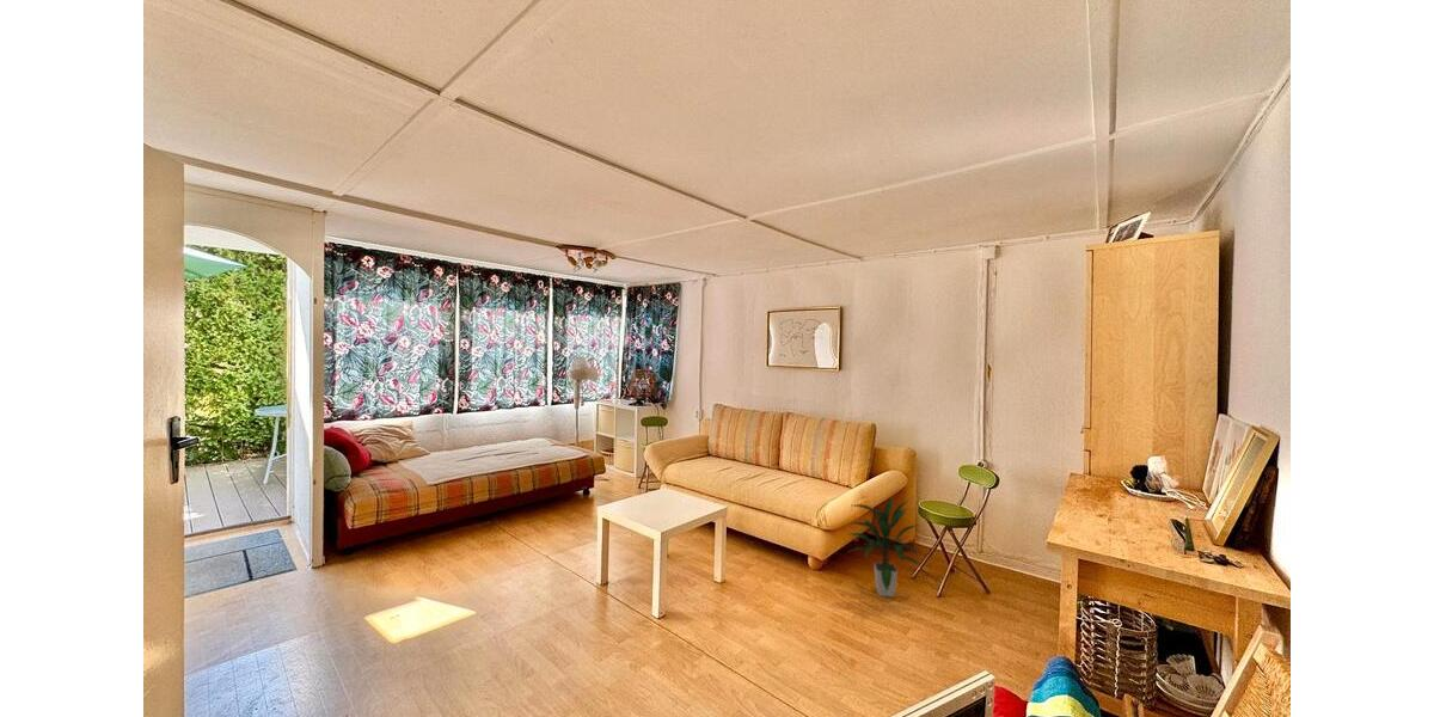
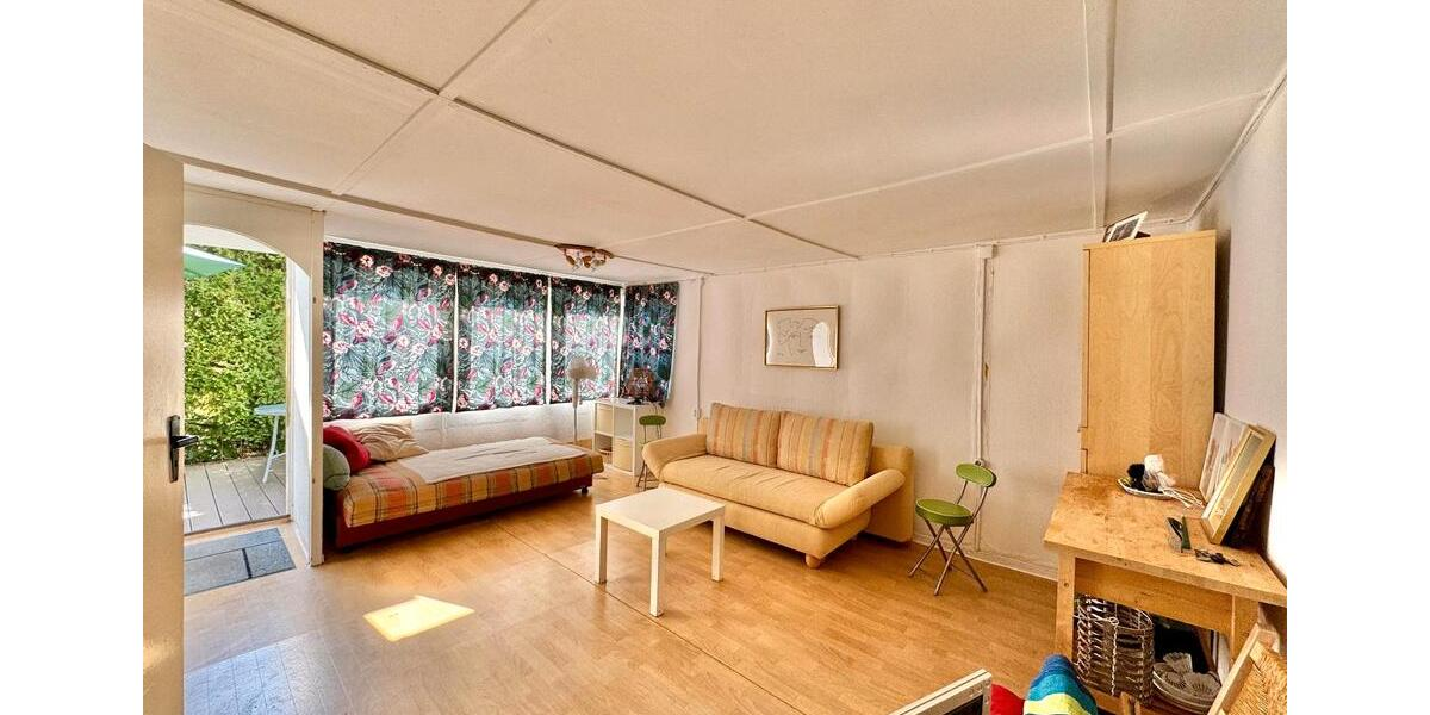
- indoor plant [848,495,921,599]
